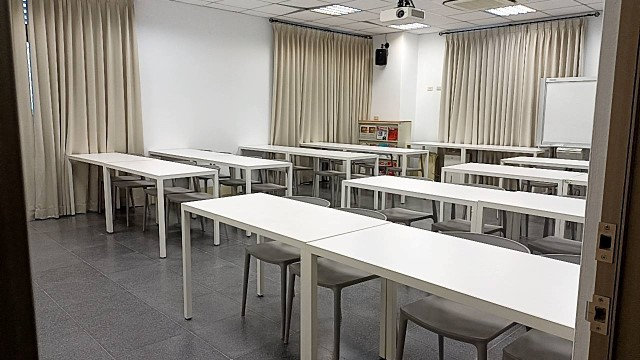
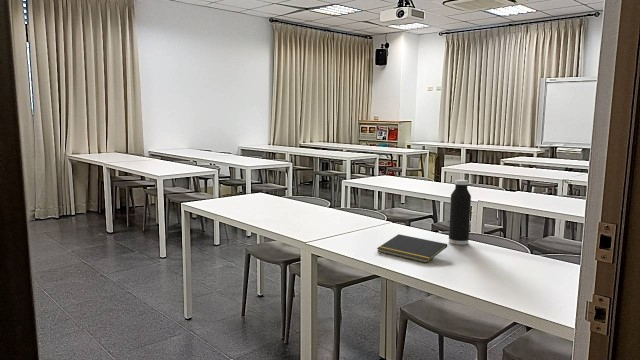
+ water bottle [448,179,472,246]
+ notepad [376,233,448,264]
